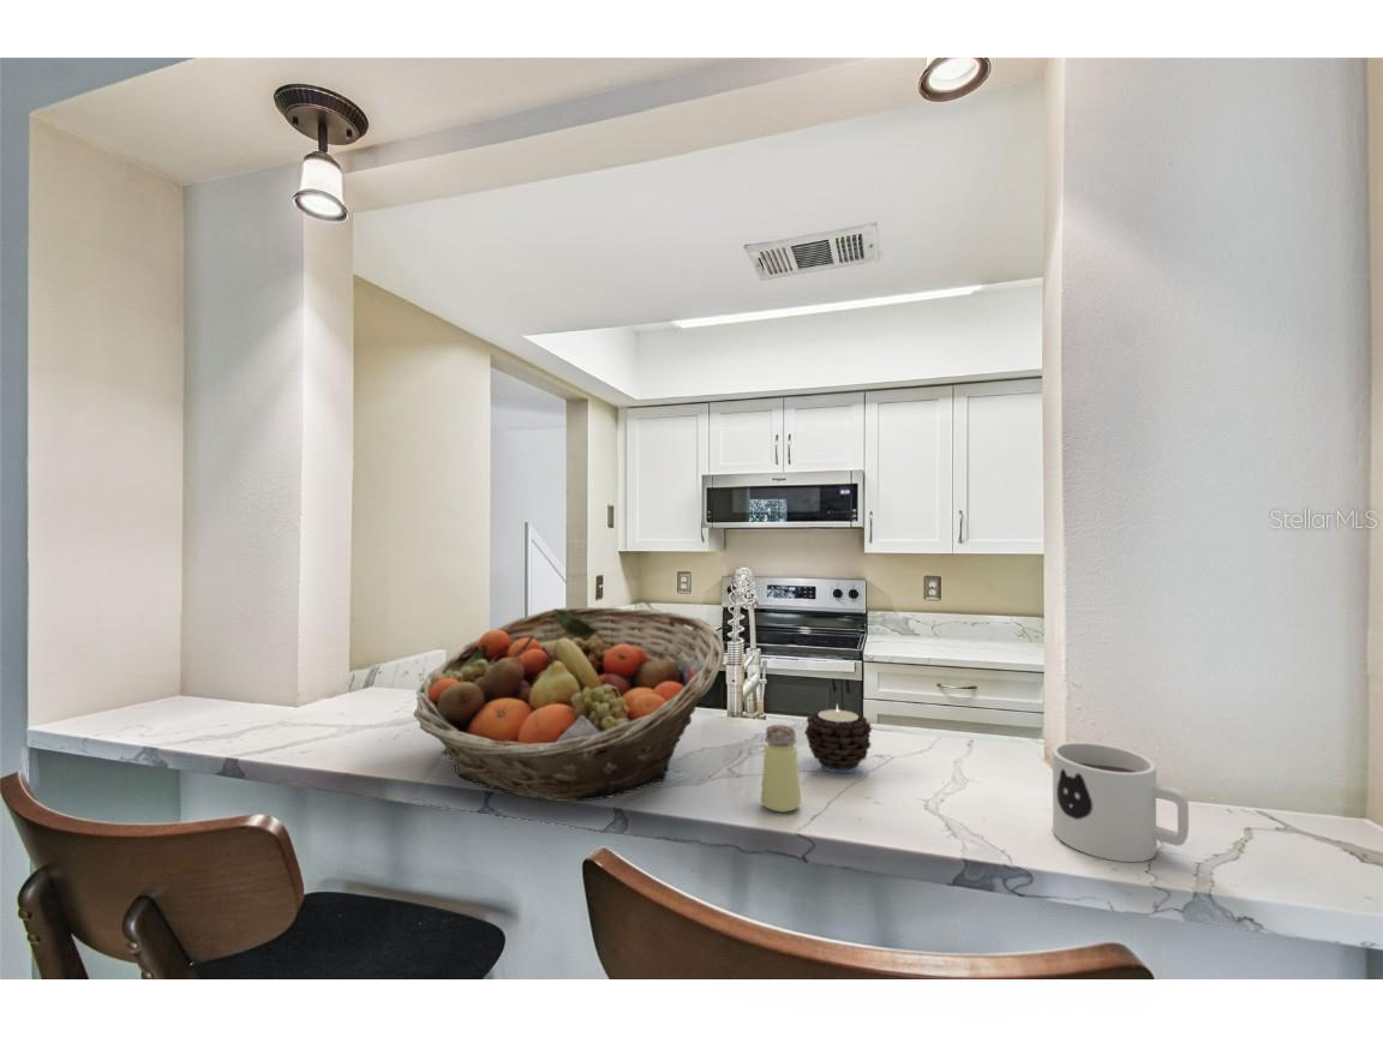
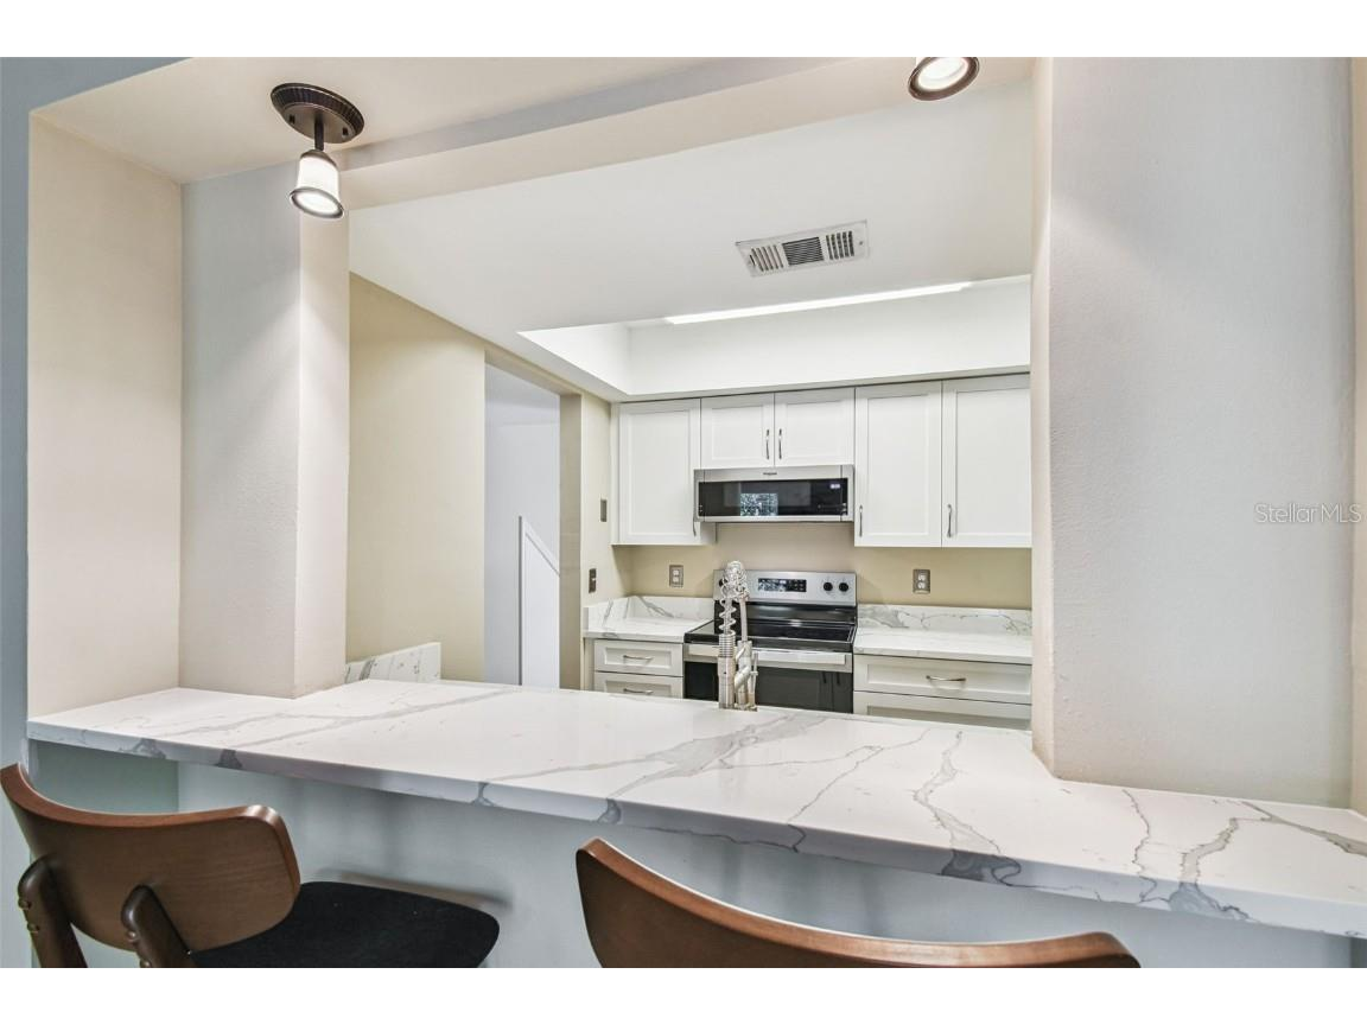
- candle [803,703,873,774]
- mug [1052,741,1190,863]
- saltshaker [760,724,802,814]
- fruit basket [413,606,725,803]
